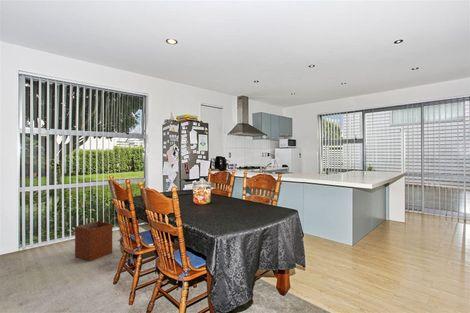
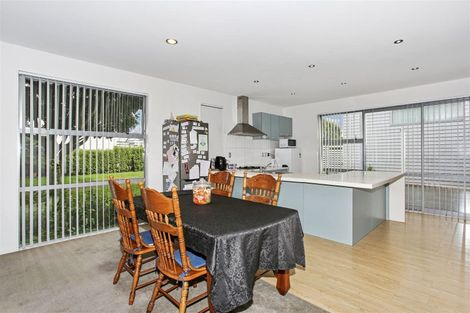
- waste basket [74,220,113,262]
